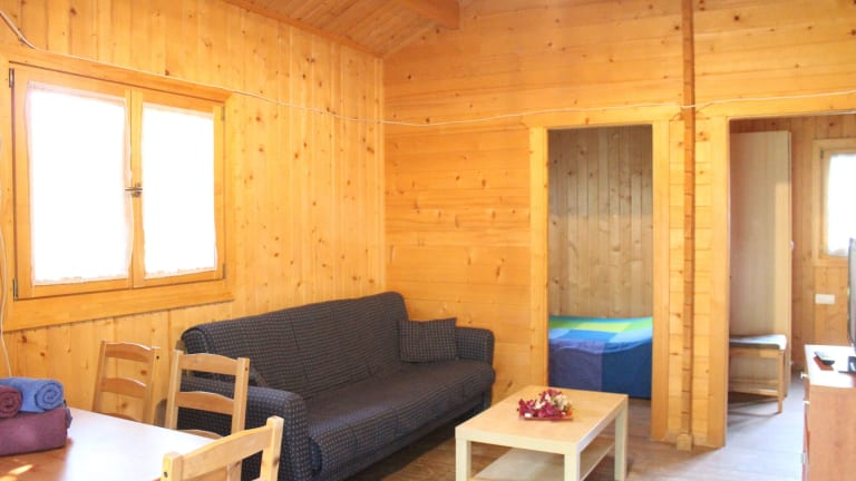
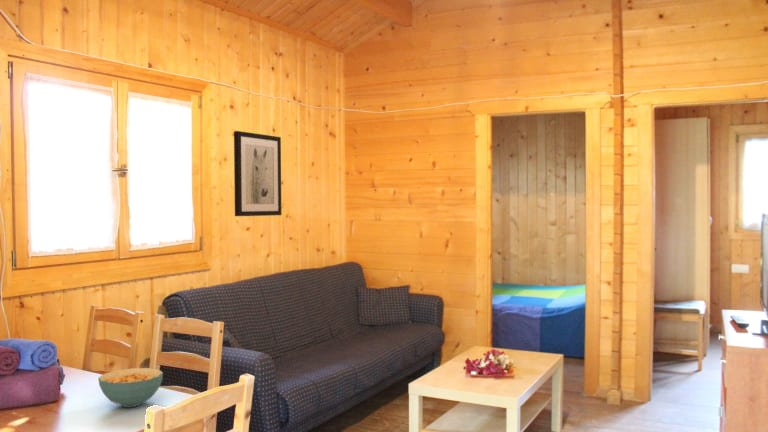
+ cereal bowl [97,367,164,408]
+ wall art [233,130,283,217]
